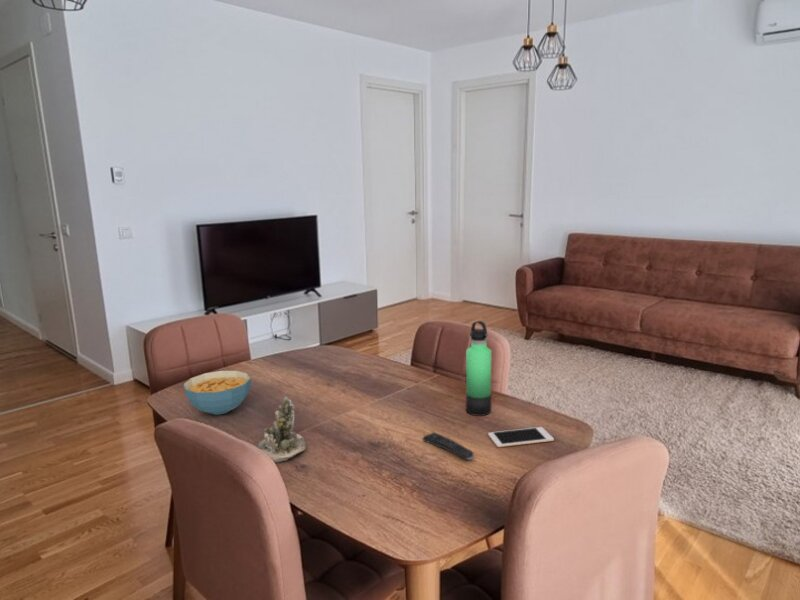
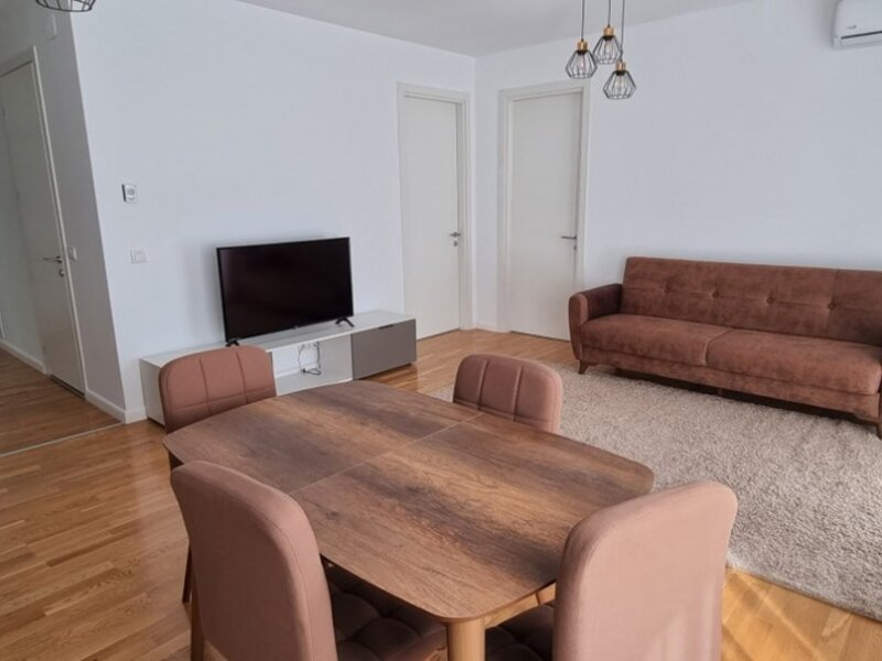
- cereal bowl [182,370,252,416]
- succulent planter [257,396,308,463]
- cell phone [487,426,555,448]
- remote control [422,431,475,461]
- thermos bottle [465,320,492,417]
